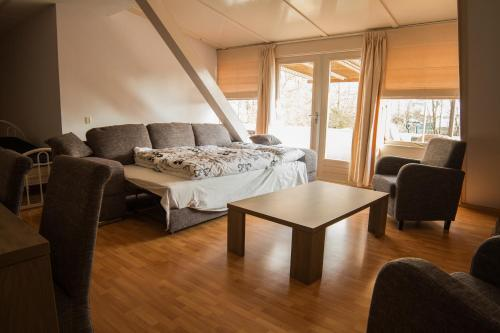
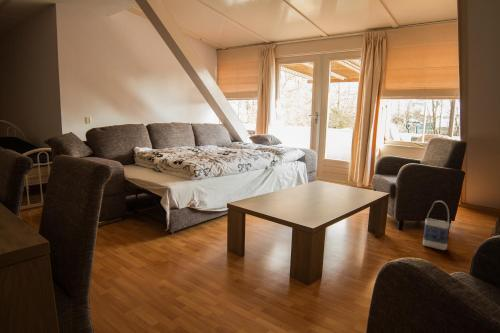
+ bag [422,200,451,251]
